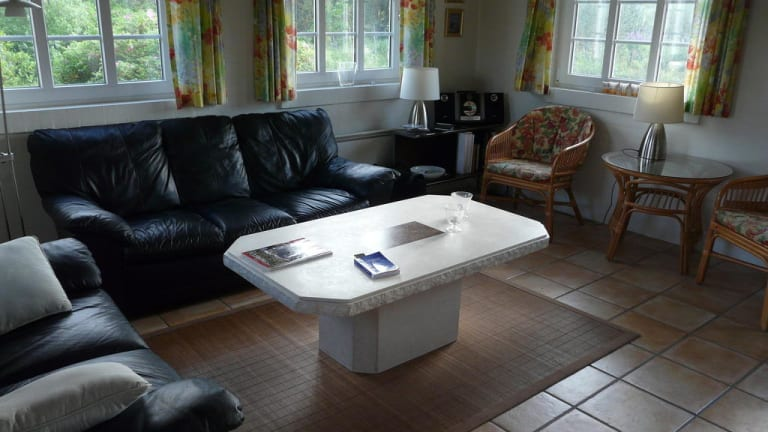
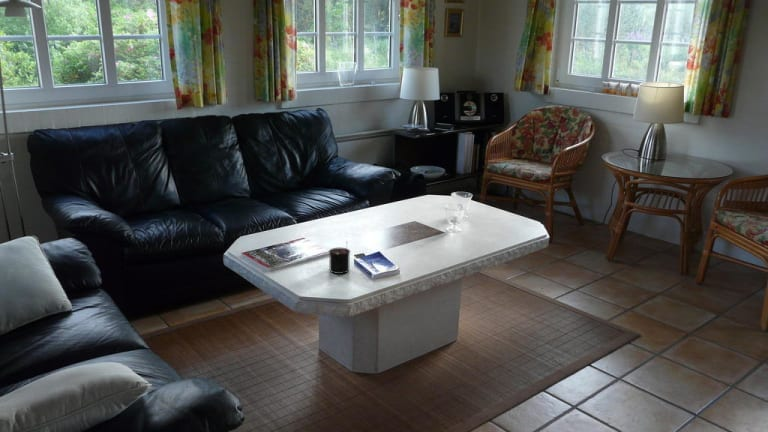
+ candle [328,241,351,275]
